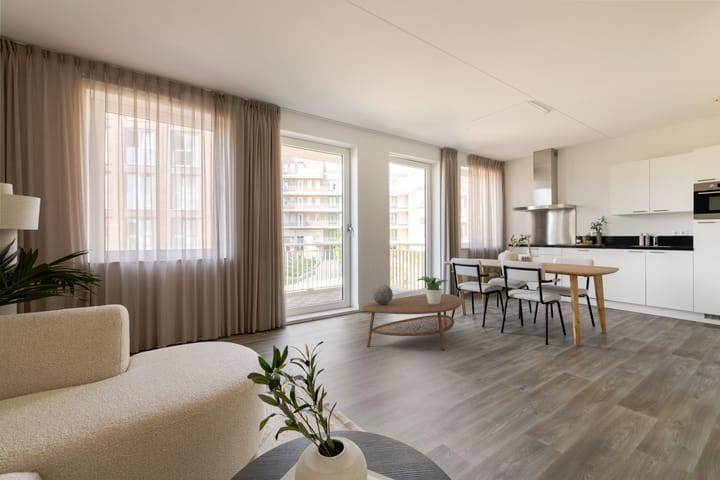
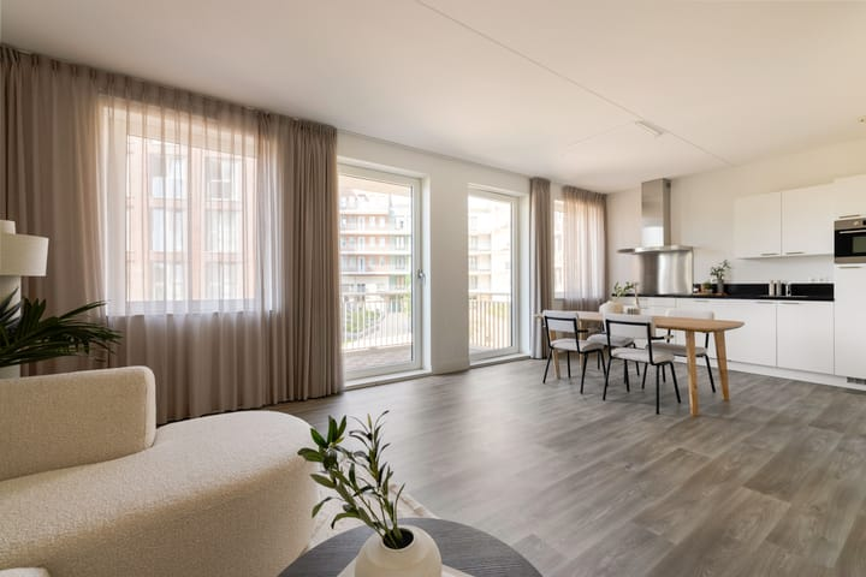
- potted plant [416,275,450,304]
- decorative orb [372,283,394,304]
- coffee table [362,293,463,351]
